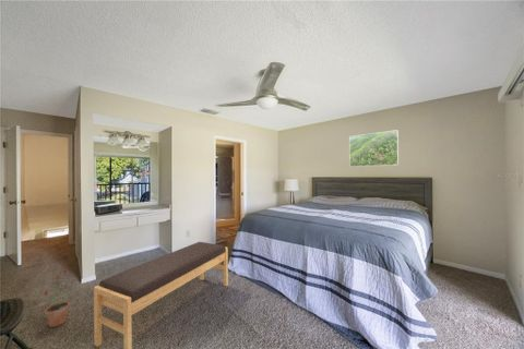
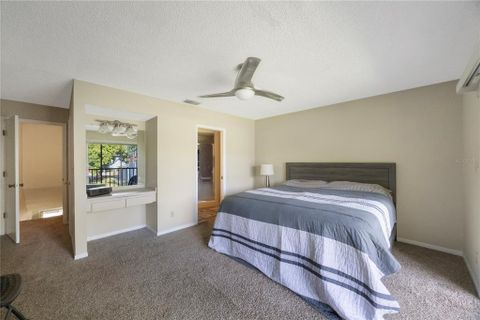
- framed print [348,129,400,168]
- potted plant [43,266,70,328]
- bench [93,241,229,349]
